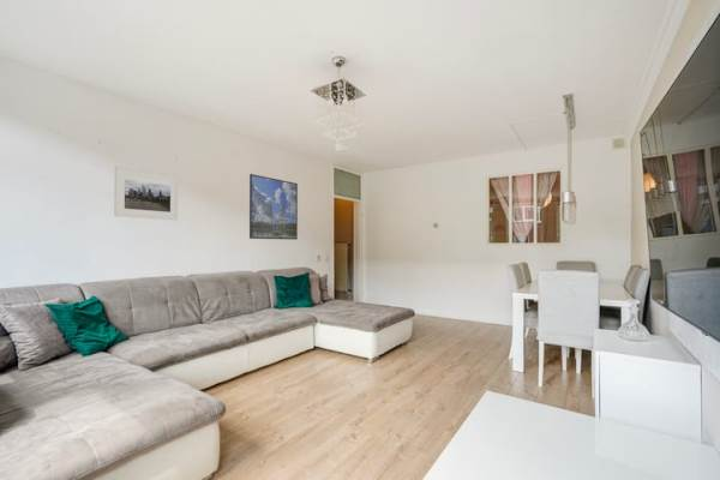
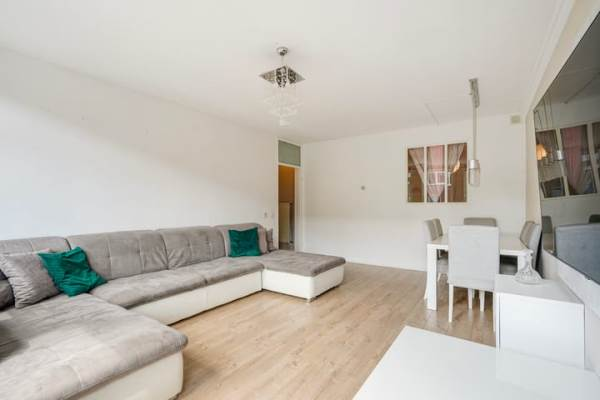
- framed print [113,164,179,221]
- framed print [248,173,299,241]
